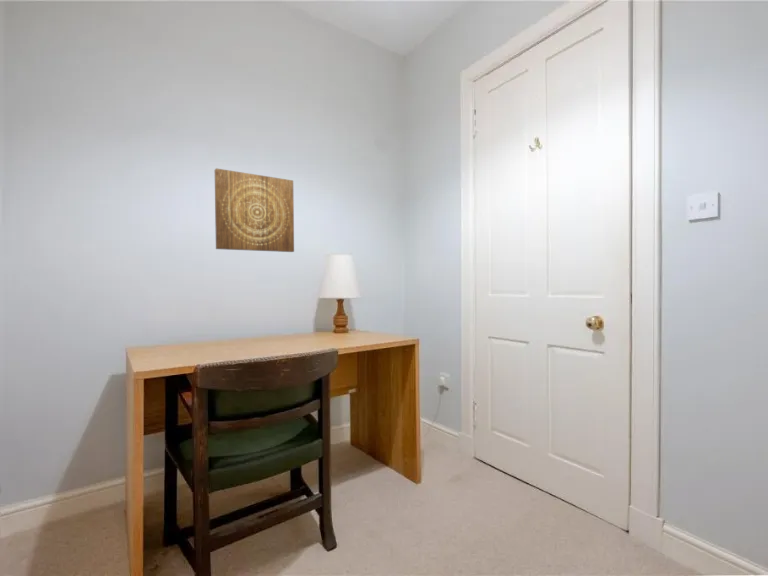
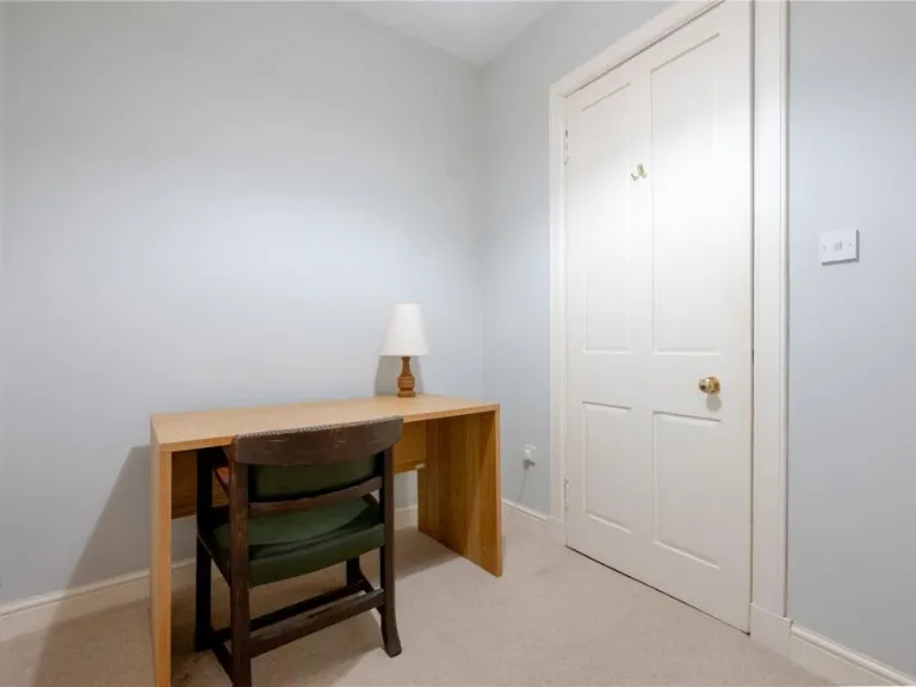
- wall art [214,167,295,253]
